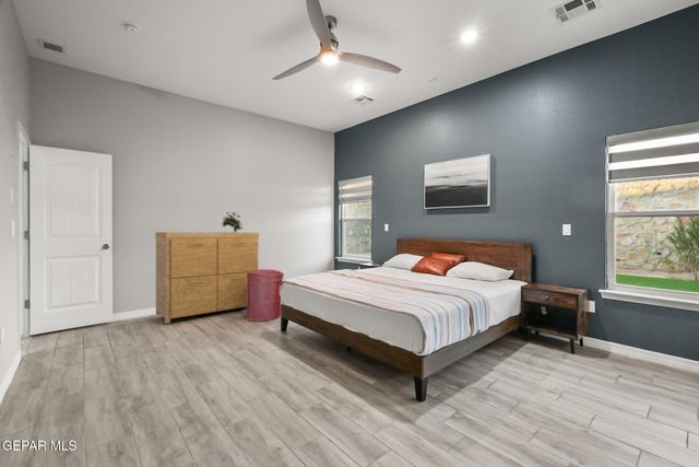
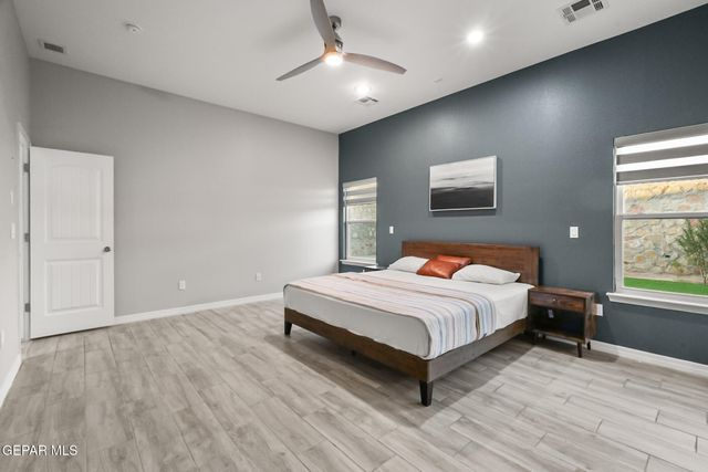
- laundry hamper [245,268,285,323]
- dresser [154,231,260,325]
- flowering plant [221,211,244,232]
